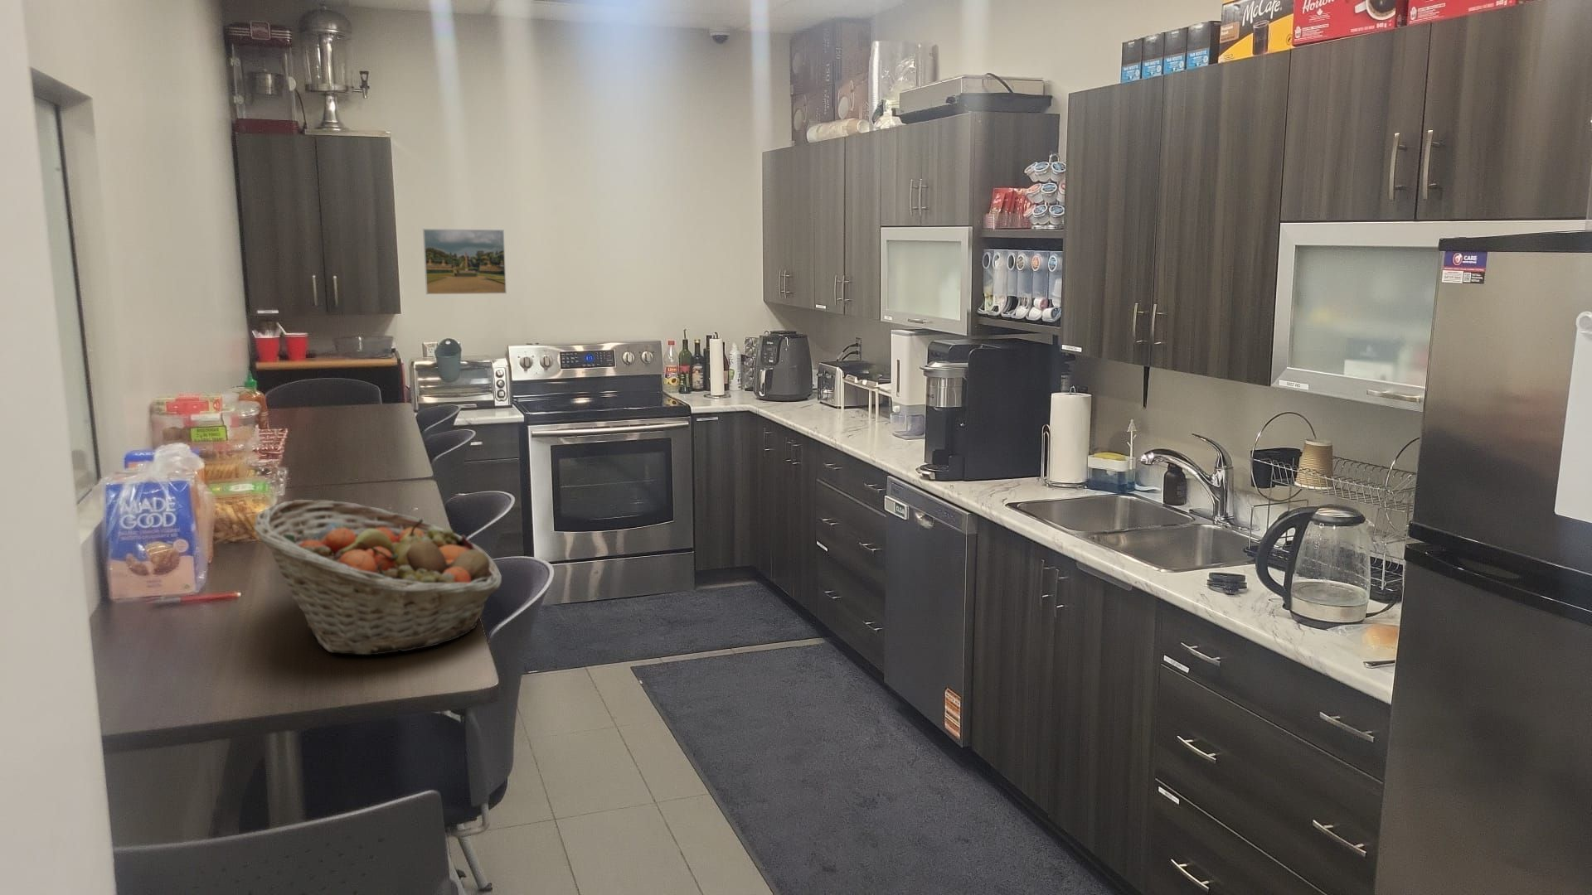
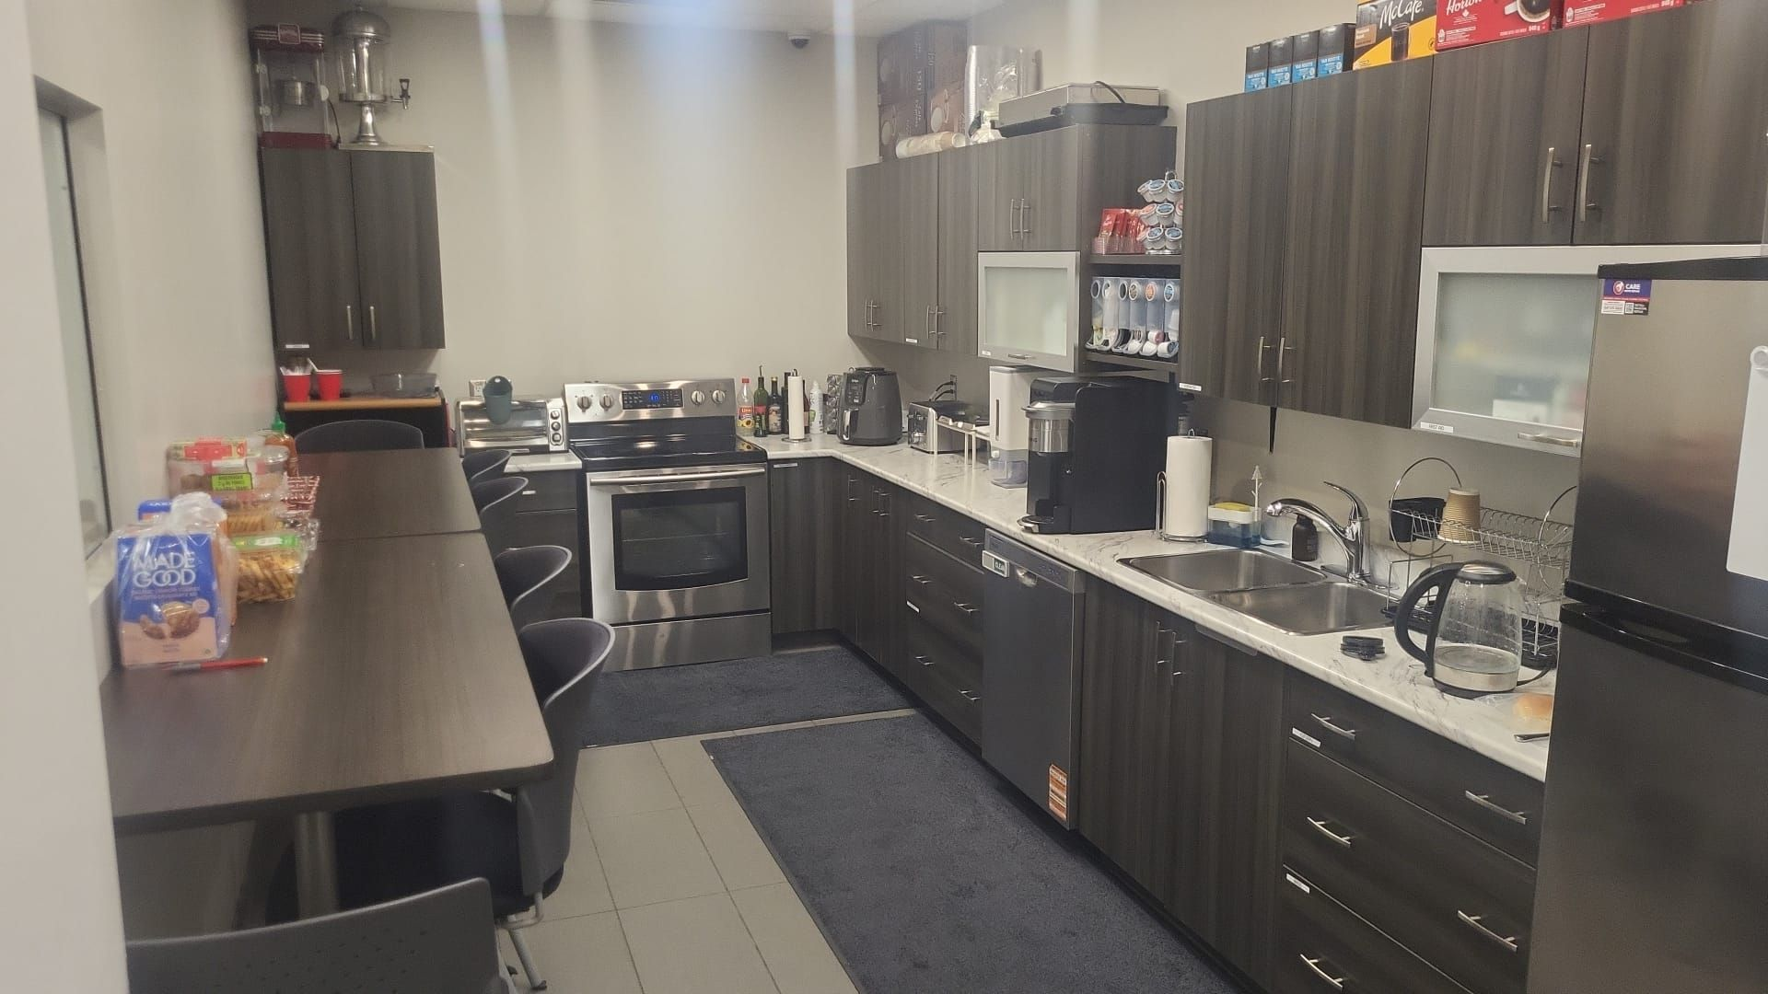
- fruit basket [253,499,503,657]
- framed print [422,228,507,295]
